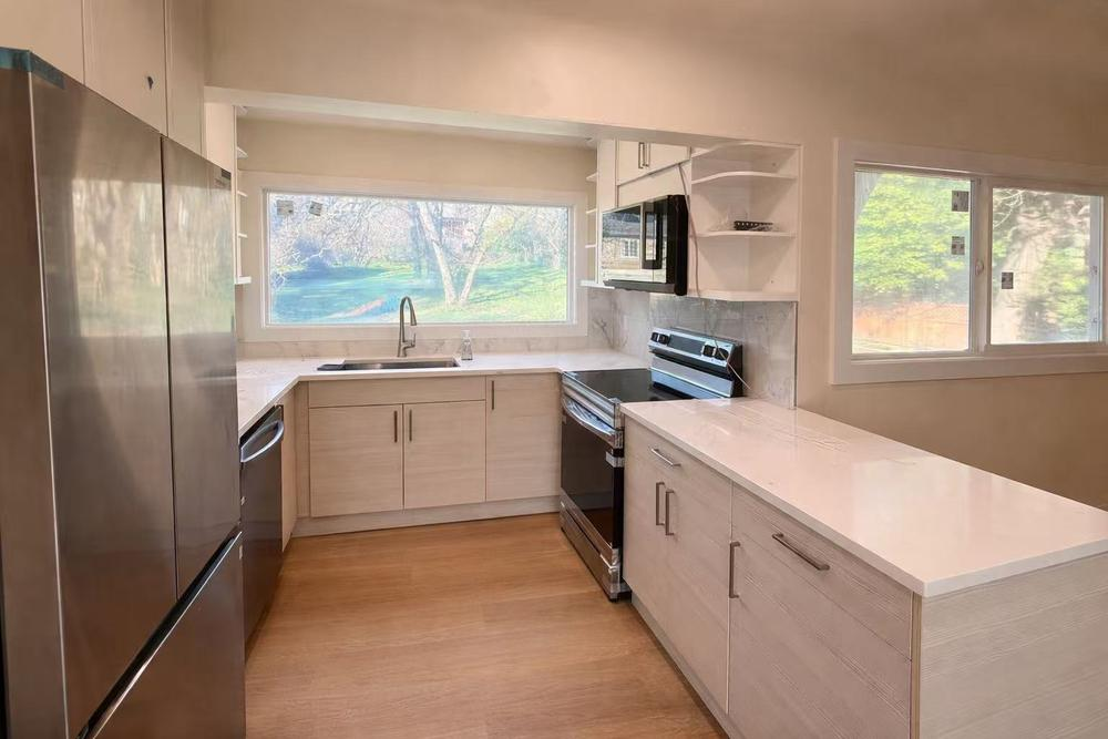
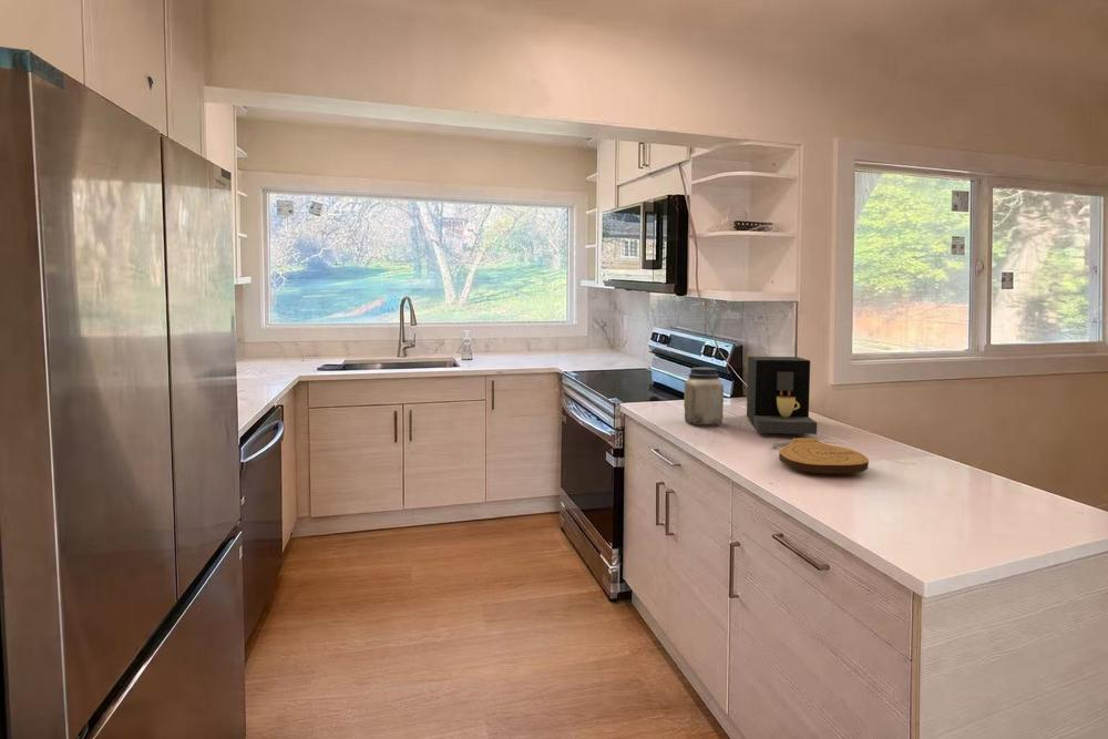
+ jar [683,366,725,425]
+ key chain [772,437,870,474]
+ coffee maker [746,356,818,435]
